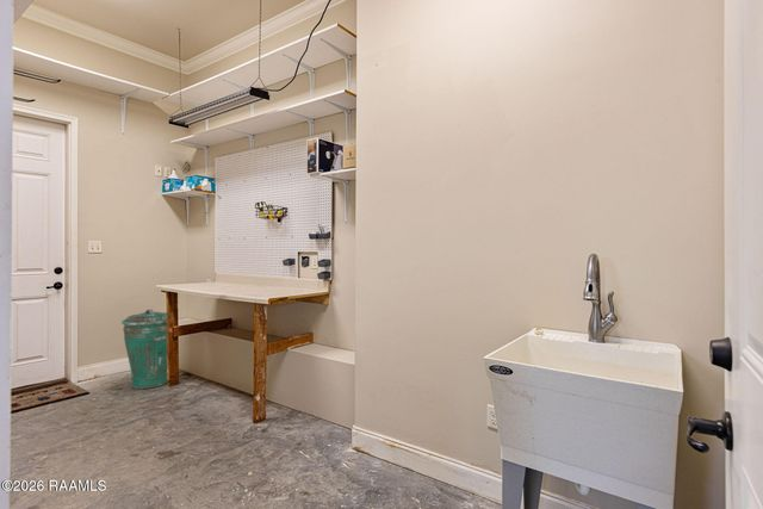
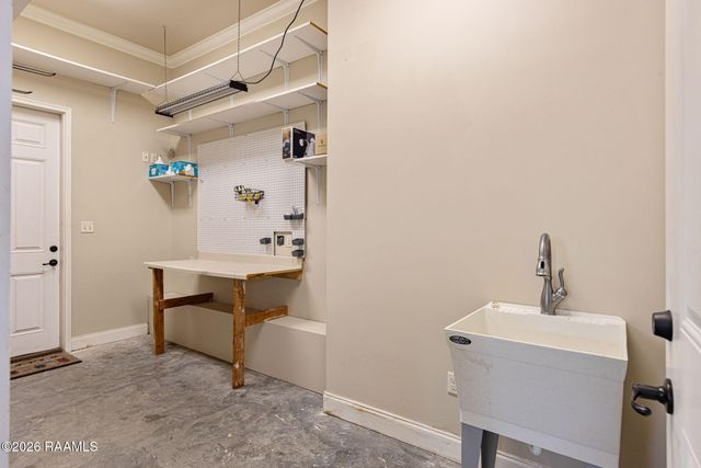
- trash can [120,309,169,390]
